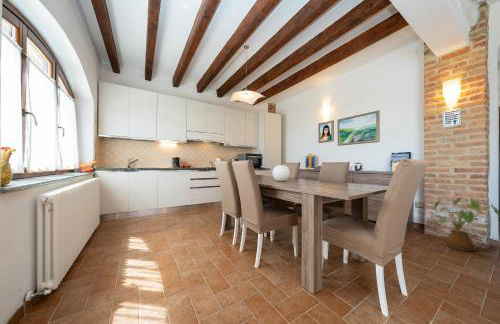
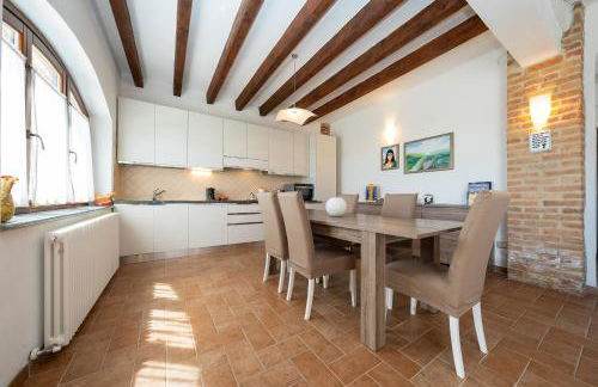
- house plant [433,196,500,252]
